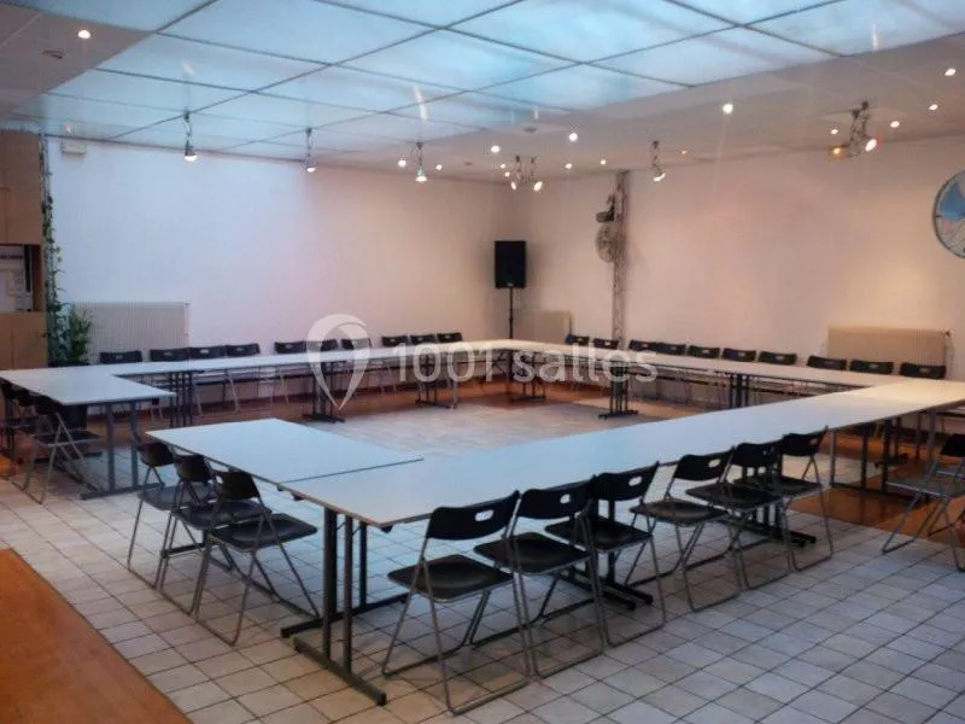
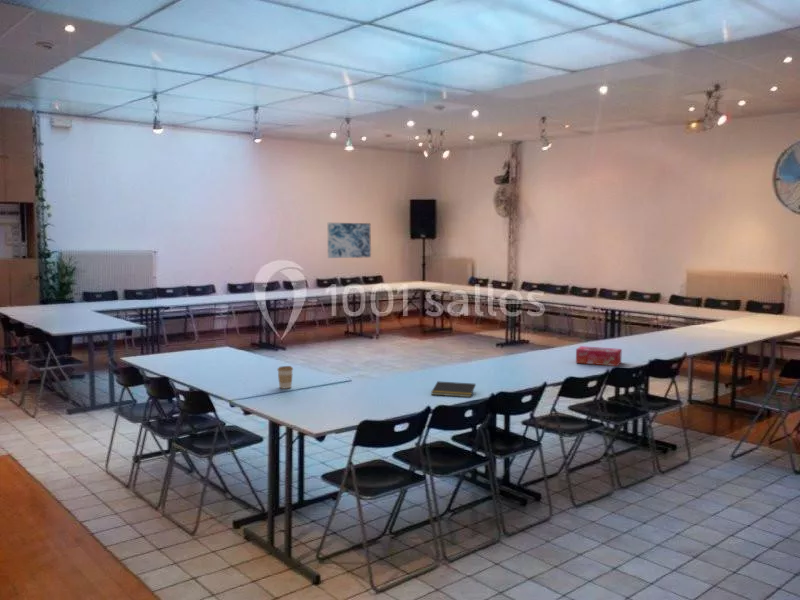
+ coffee cup [276,365,294,389]
+ tissue box [575,345,623,367]
+ notepad [430,380,477,398]
+ wall art [327,222,372,259]
